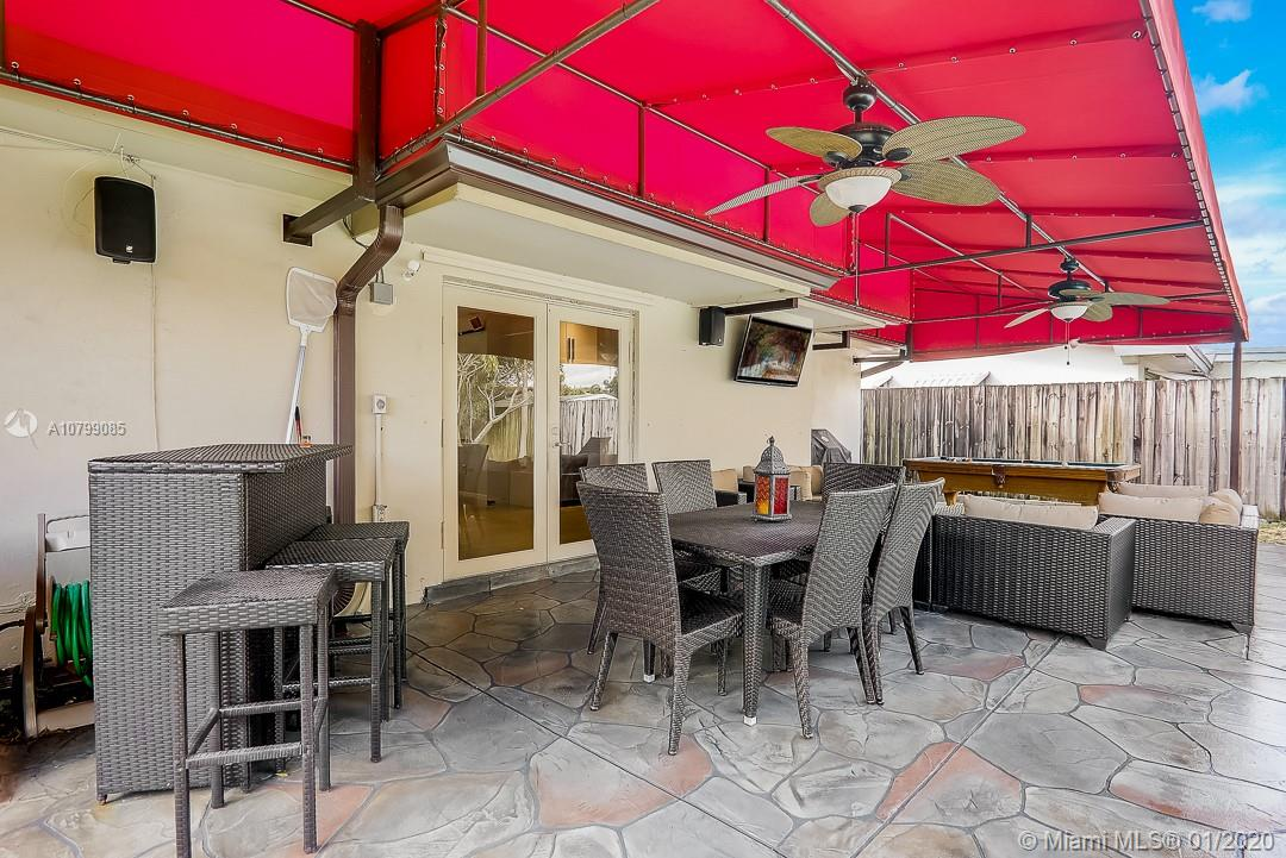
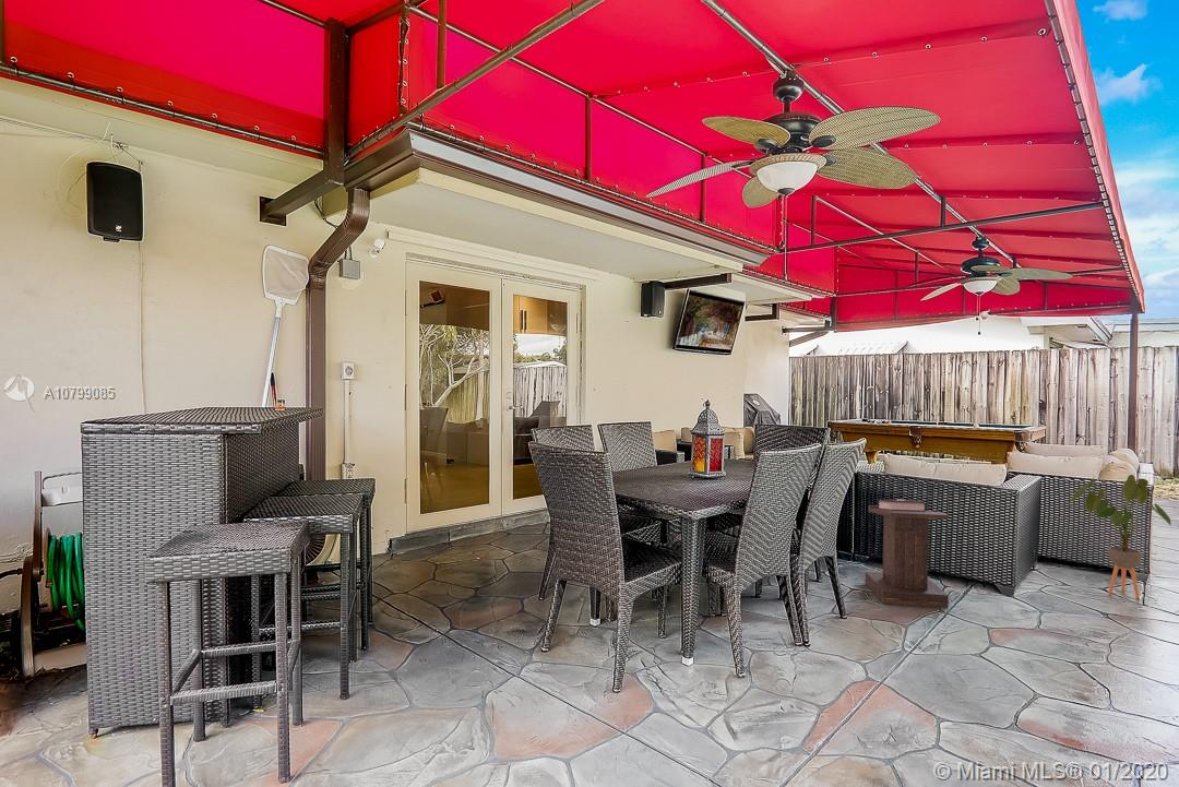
+ lectern [864,498,950,609]
+ house plant [1069,474,1174,599]
